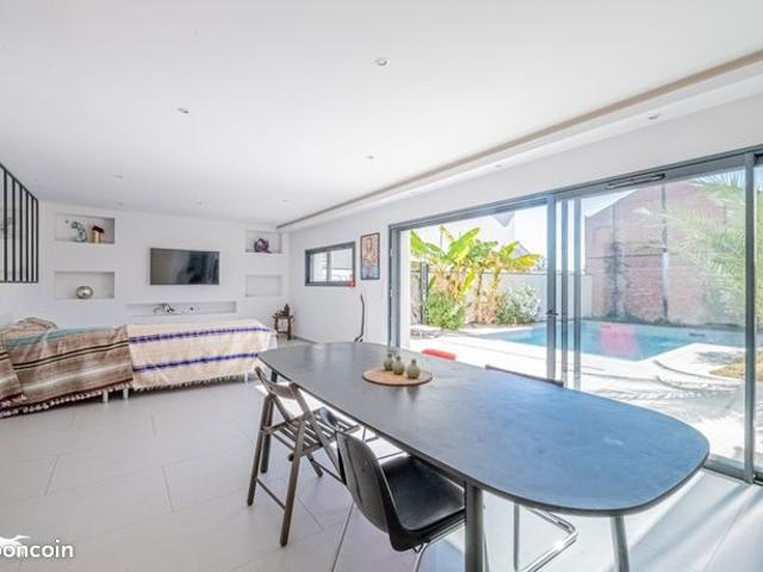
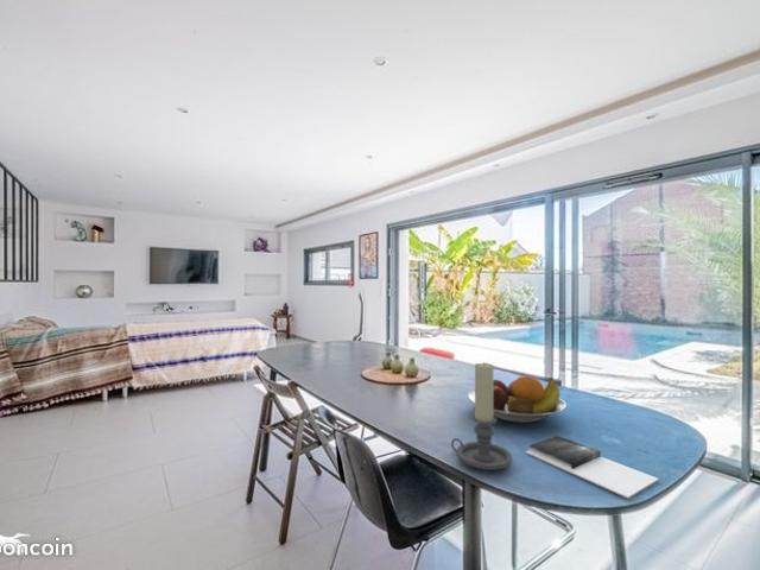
+ book [525,435,660,500]
+ candle holder [450,361,513,471]
+ fruit bowl [467,375,568,424]
